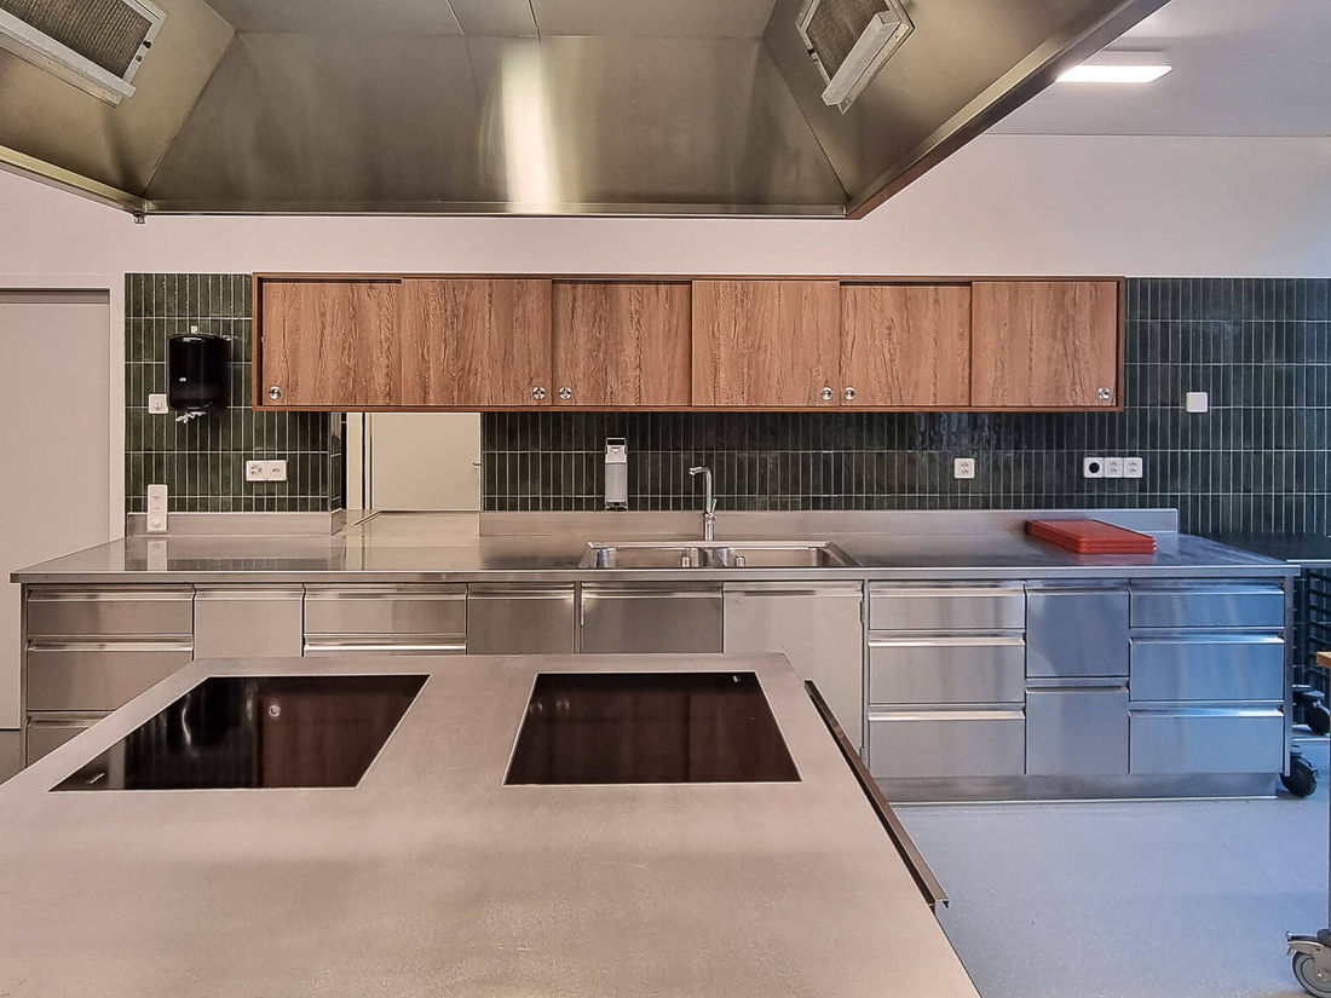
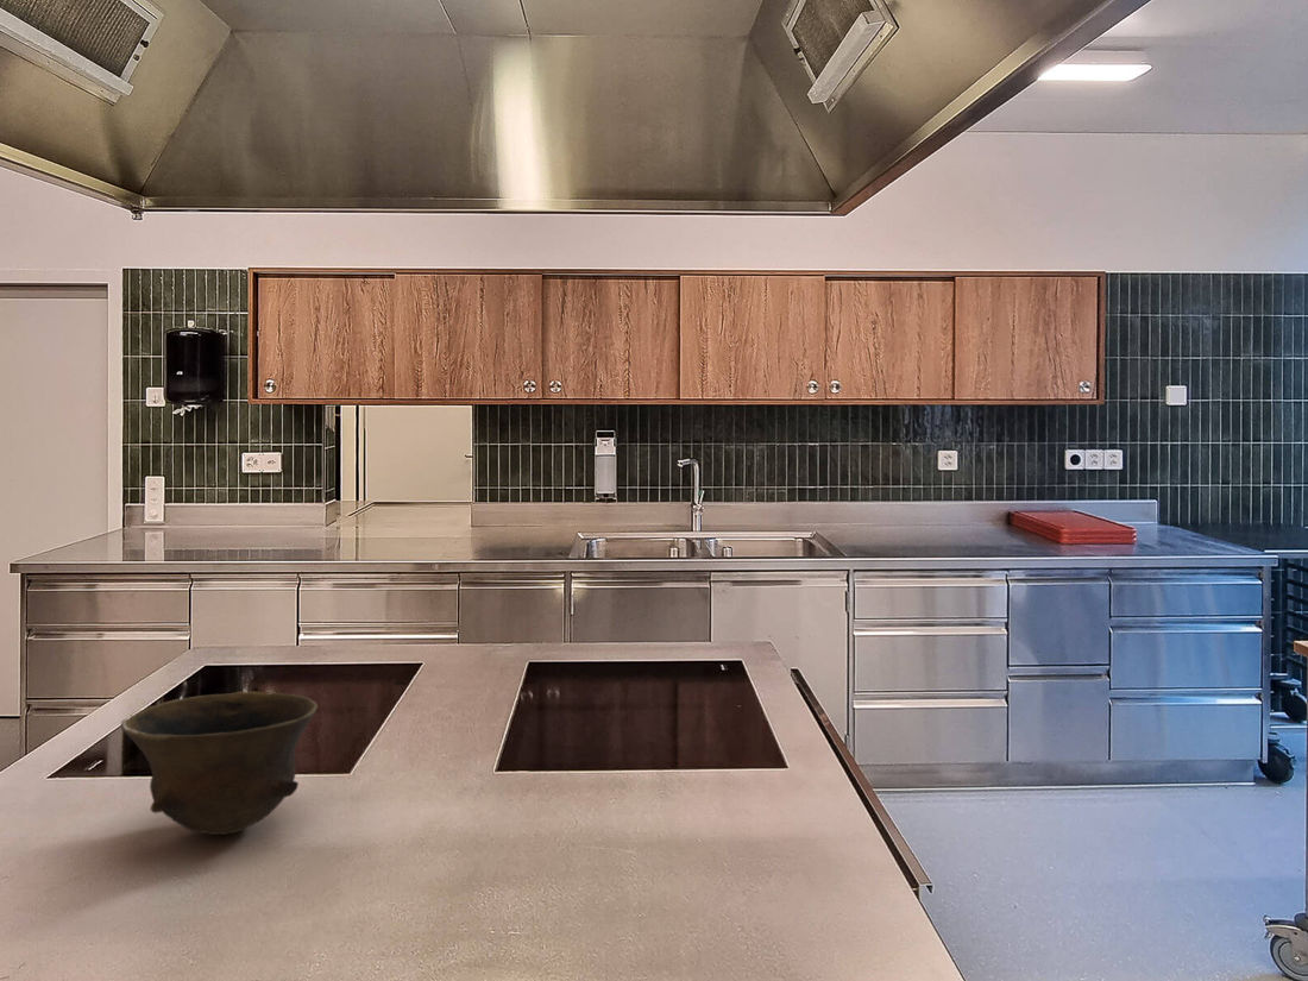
+ bowl [120,691,319,836]
